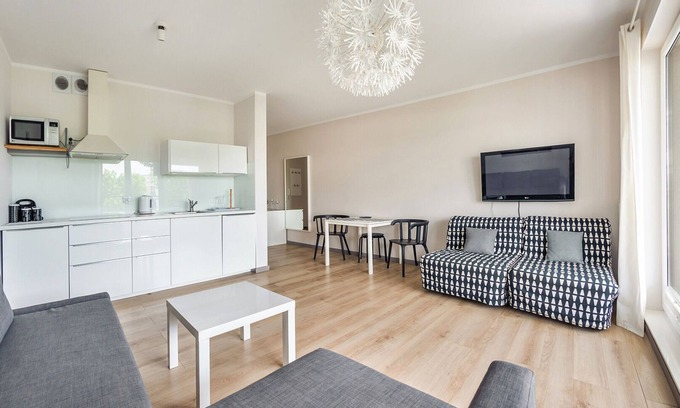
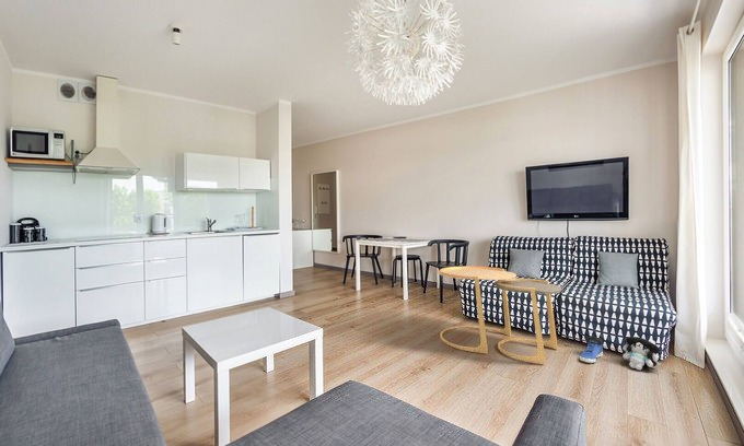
+ sneaker [579,336,604,364]
+ plush toy [621,334,663,371]
+ side table [437,266,562,364]
